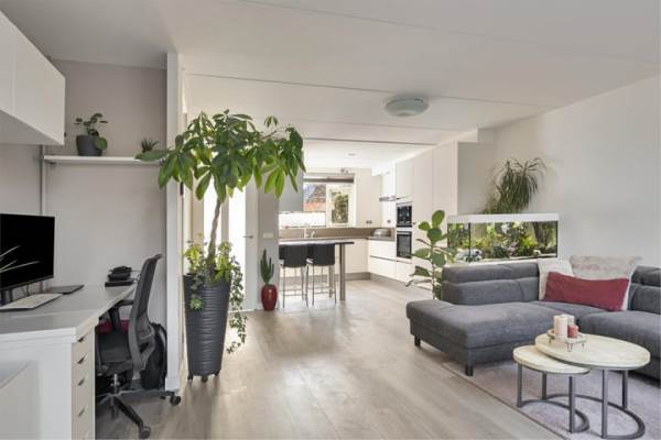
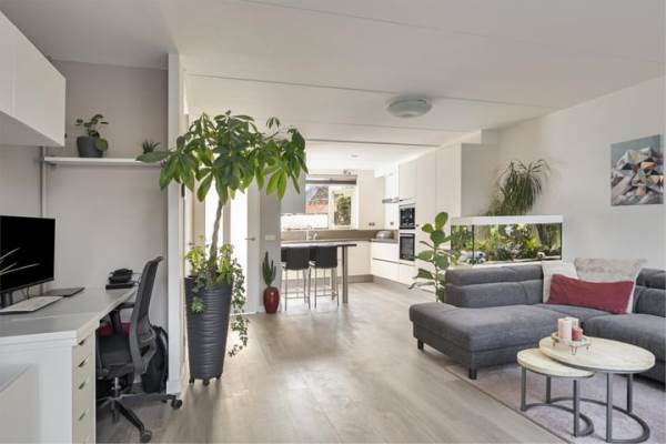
+ wall art [609,133,665,208]
